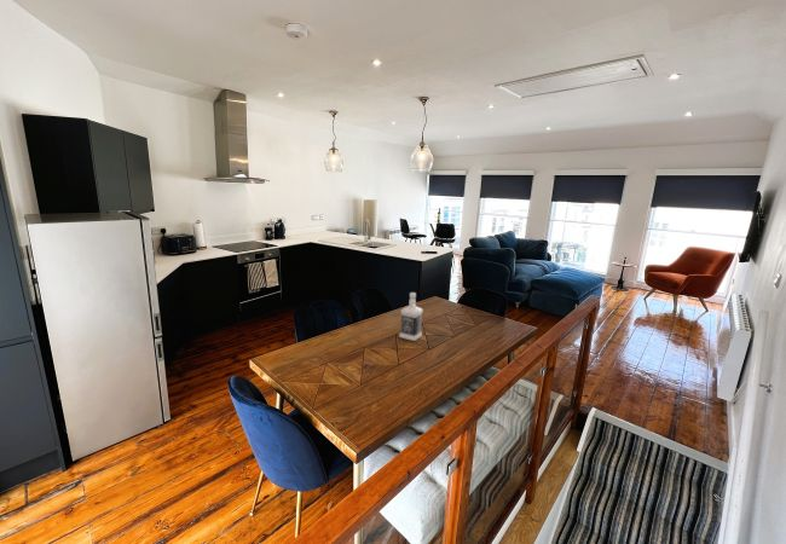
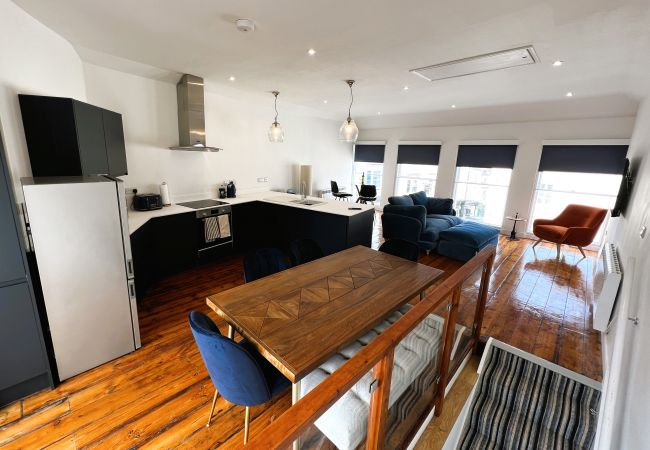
- bottle [398,291,424,342]
